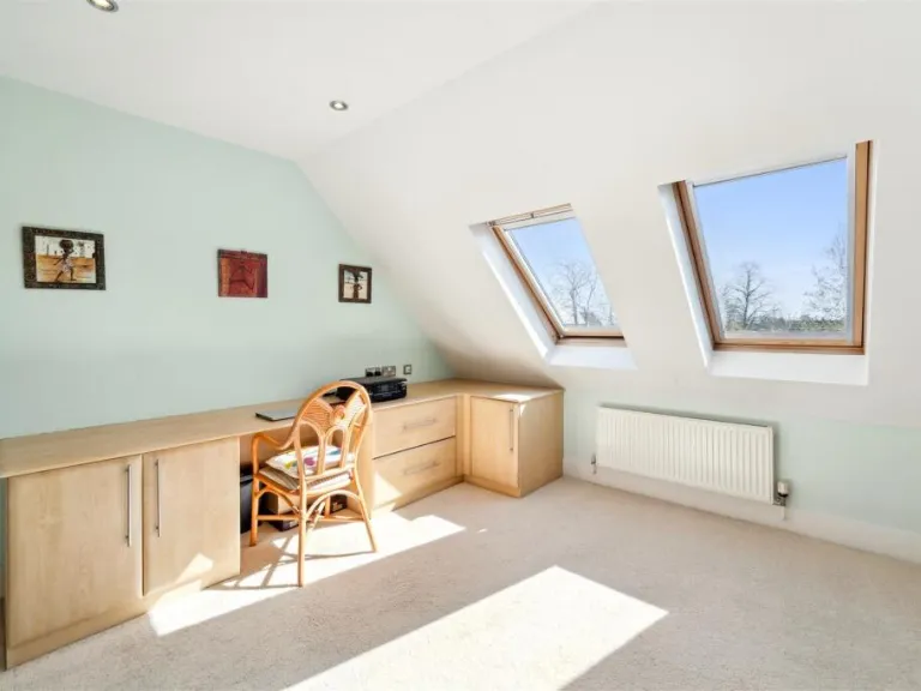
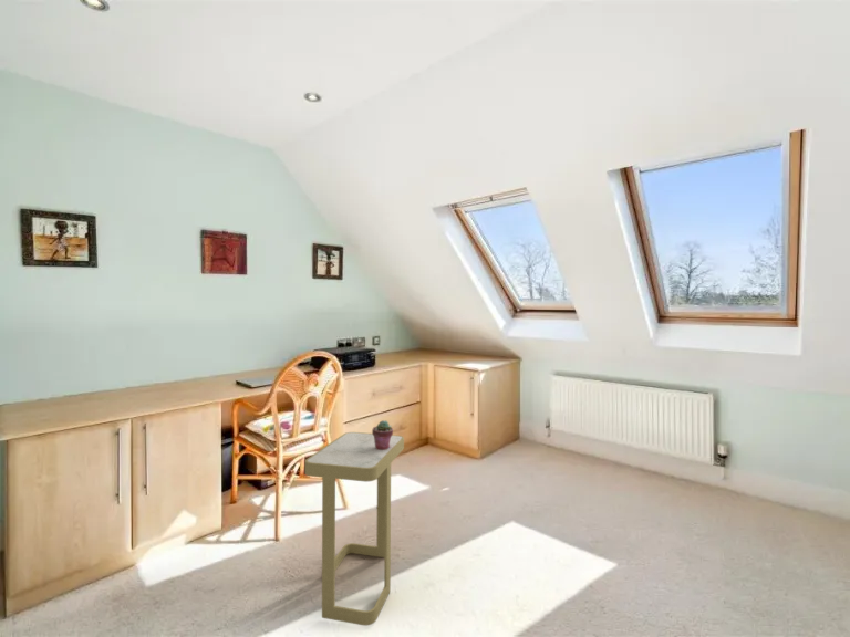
+ side table [304,431,405,627]
+ potted succulent [371,419,394,450]
